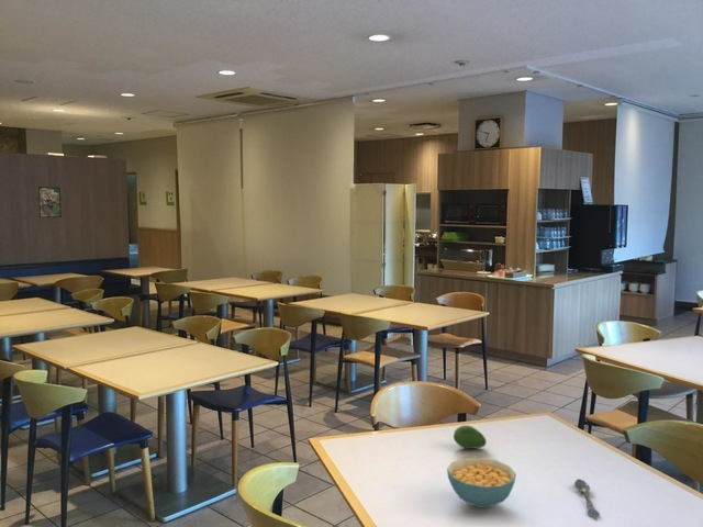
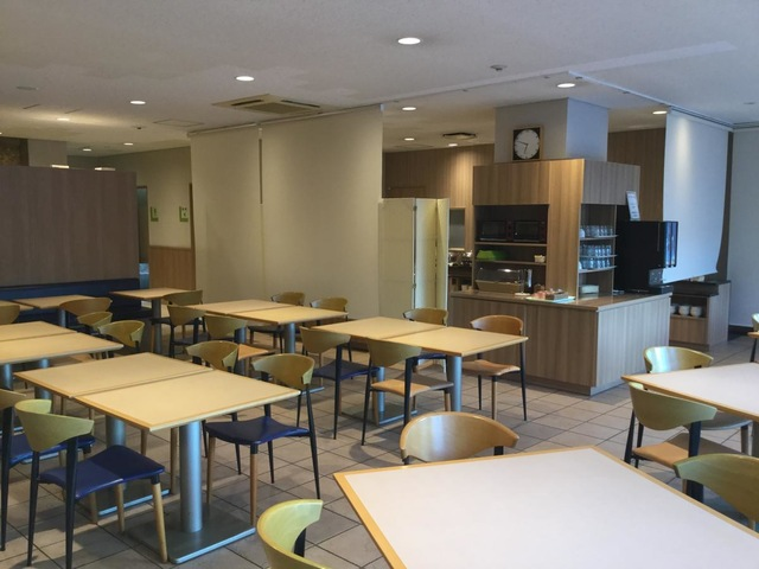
- fruit [453,424,488,450]
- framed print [36,186,63,218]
- cereal bowl [446,457,517,509]
- spoon [573,478,601,520]
